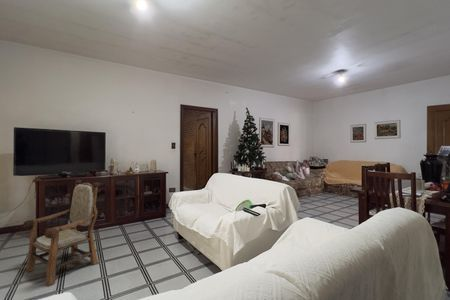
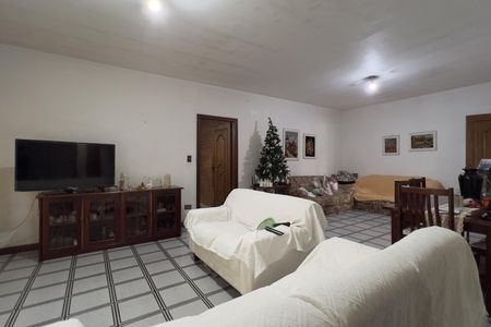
- armchair [22,179,100,286]
